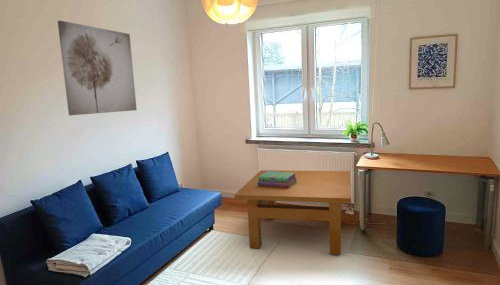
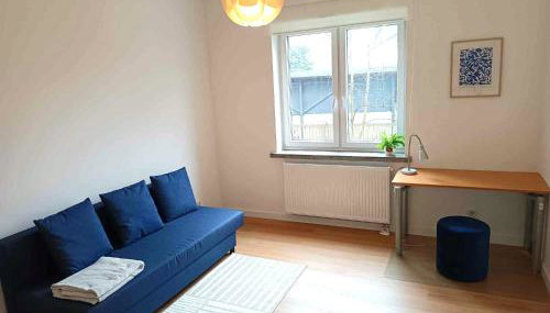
- table [233,169,352,255]
- stack of books [257,171,297,187]
- wall art [57,20,138,116]
